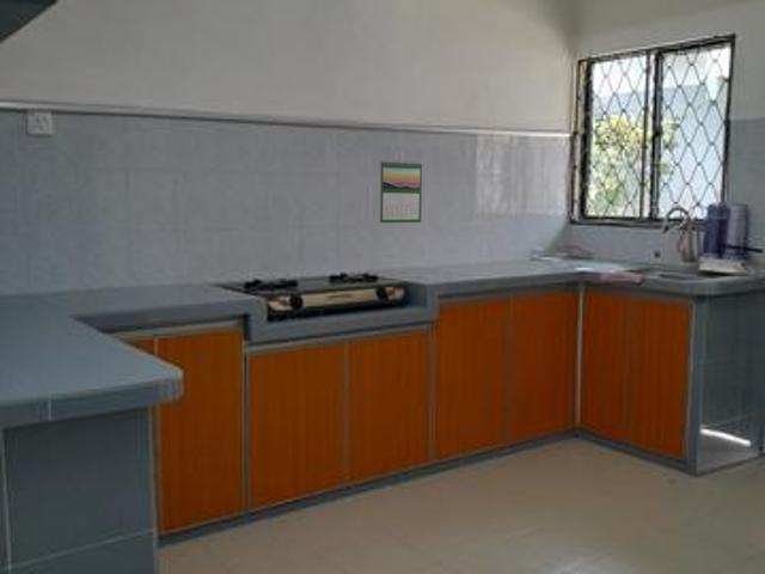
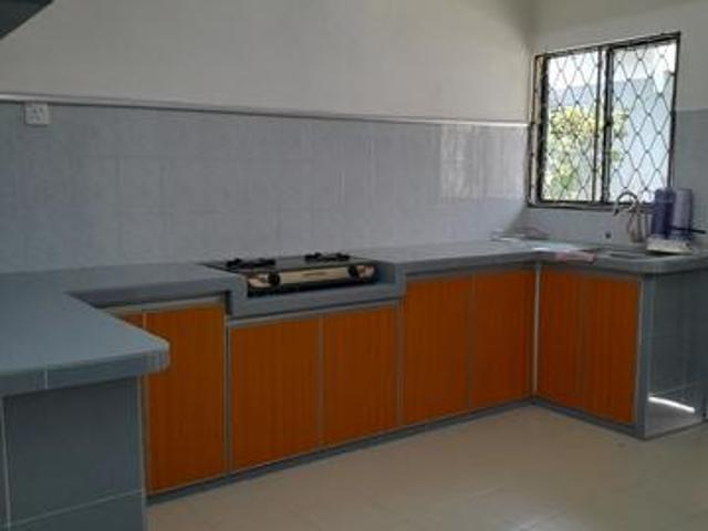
- calendar [379,159,423,224]
